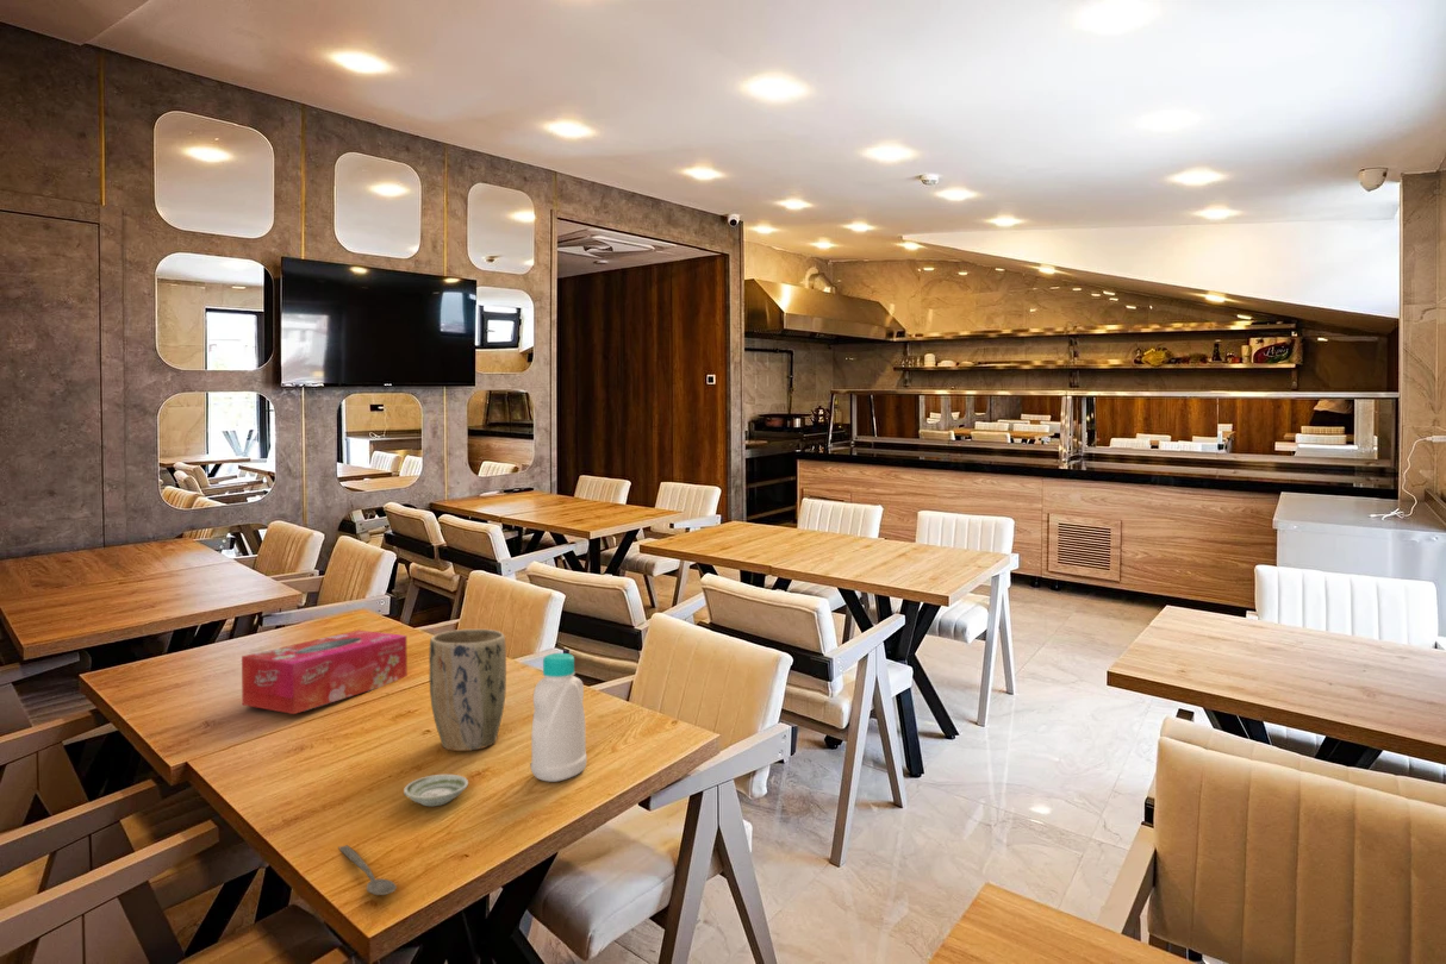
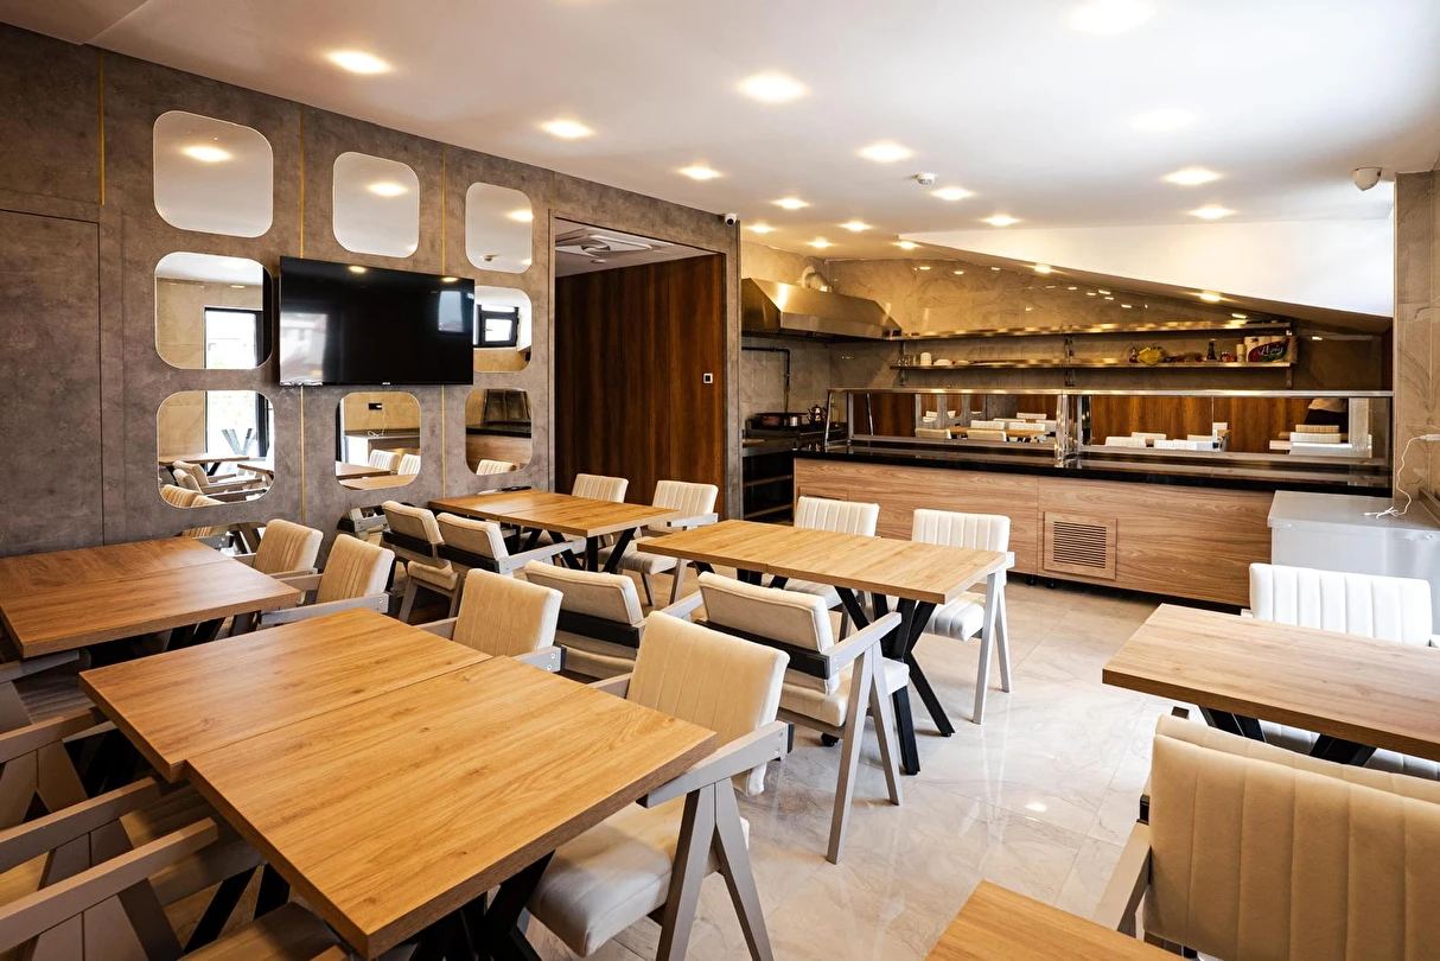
- bottle [530,652,588,783]
- spoon [338,844,398,896]
- saucer [403,774,469,807]
- tissue box [241,630,409,715]
- plant pot [428,628,507,752]
